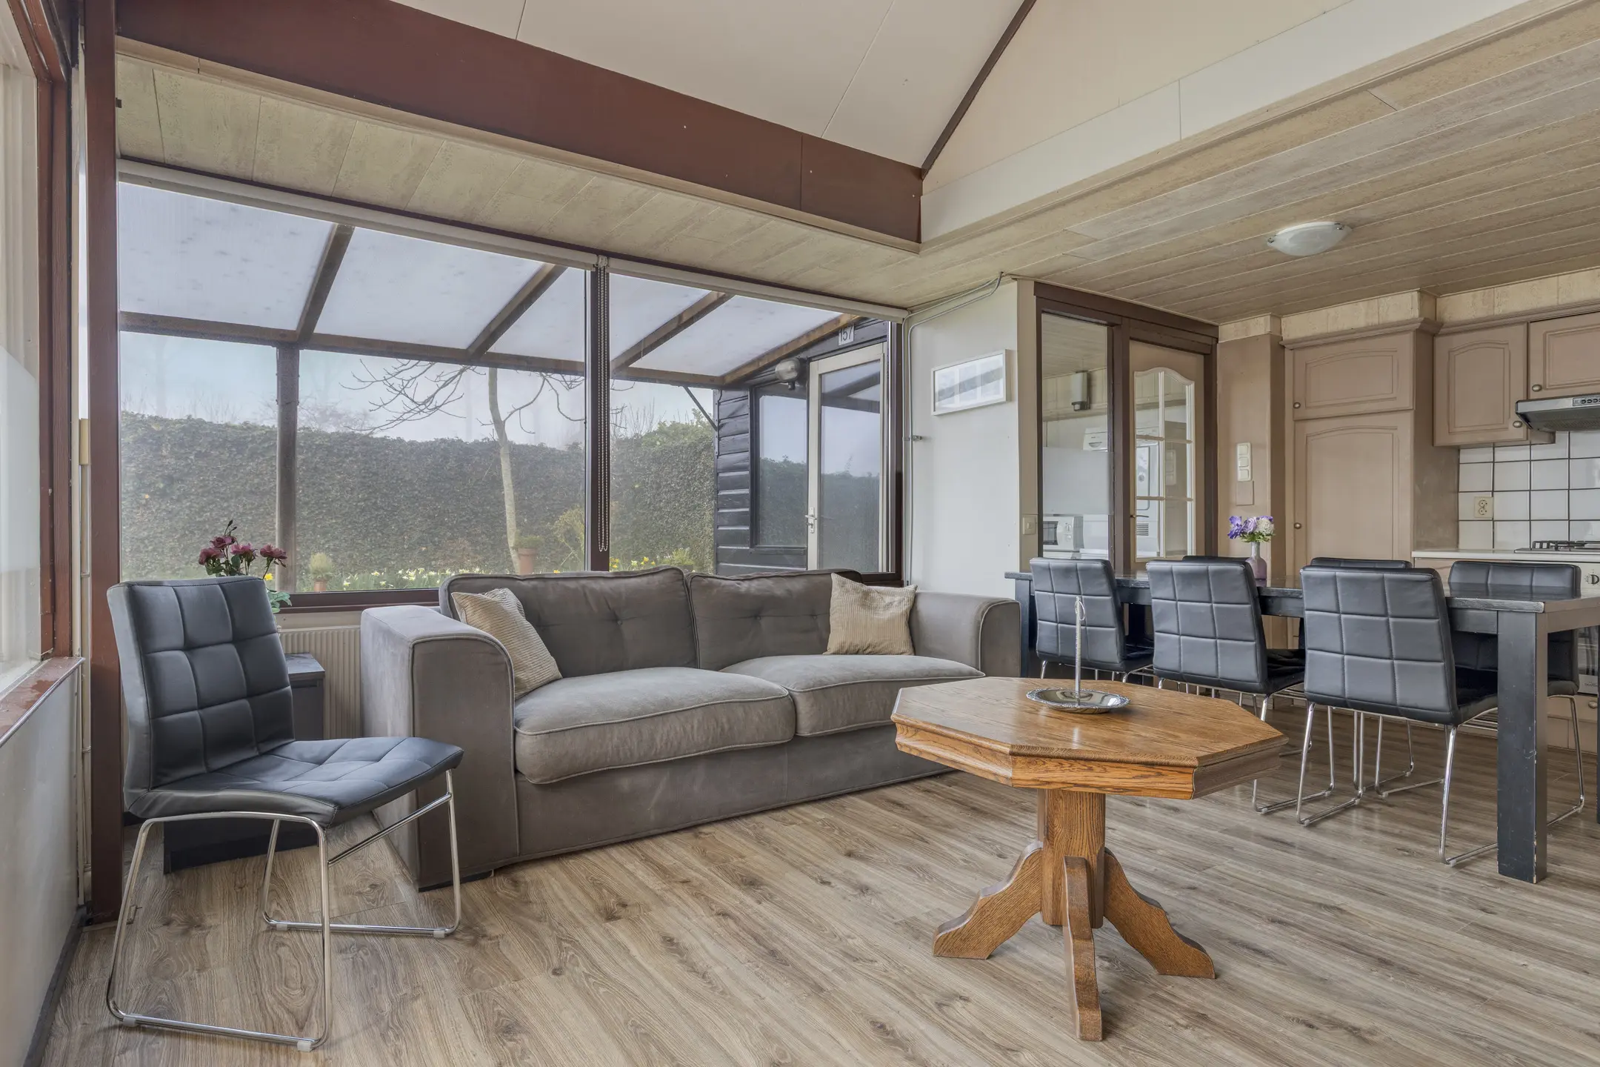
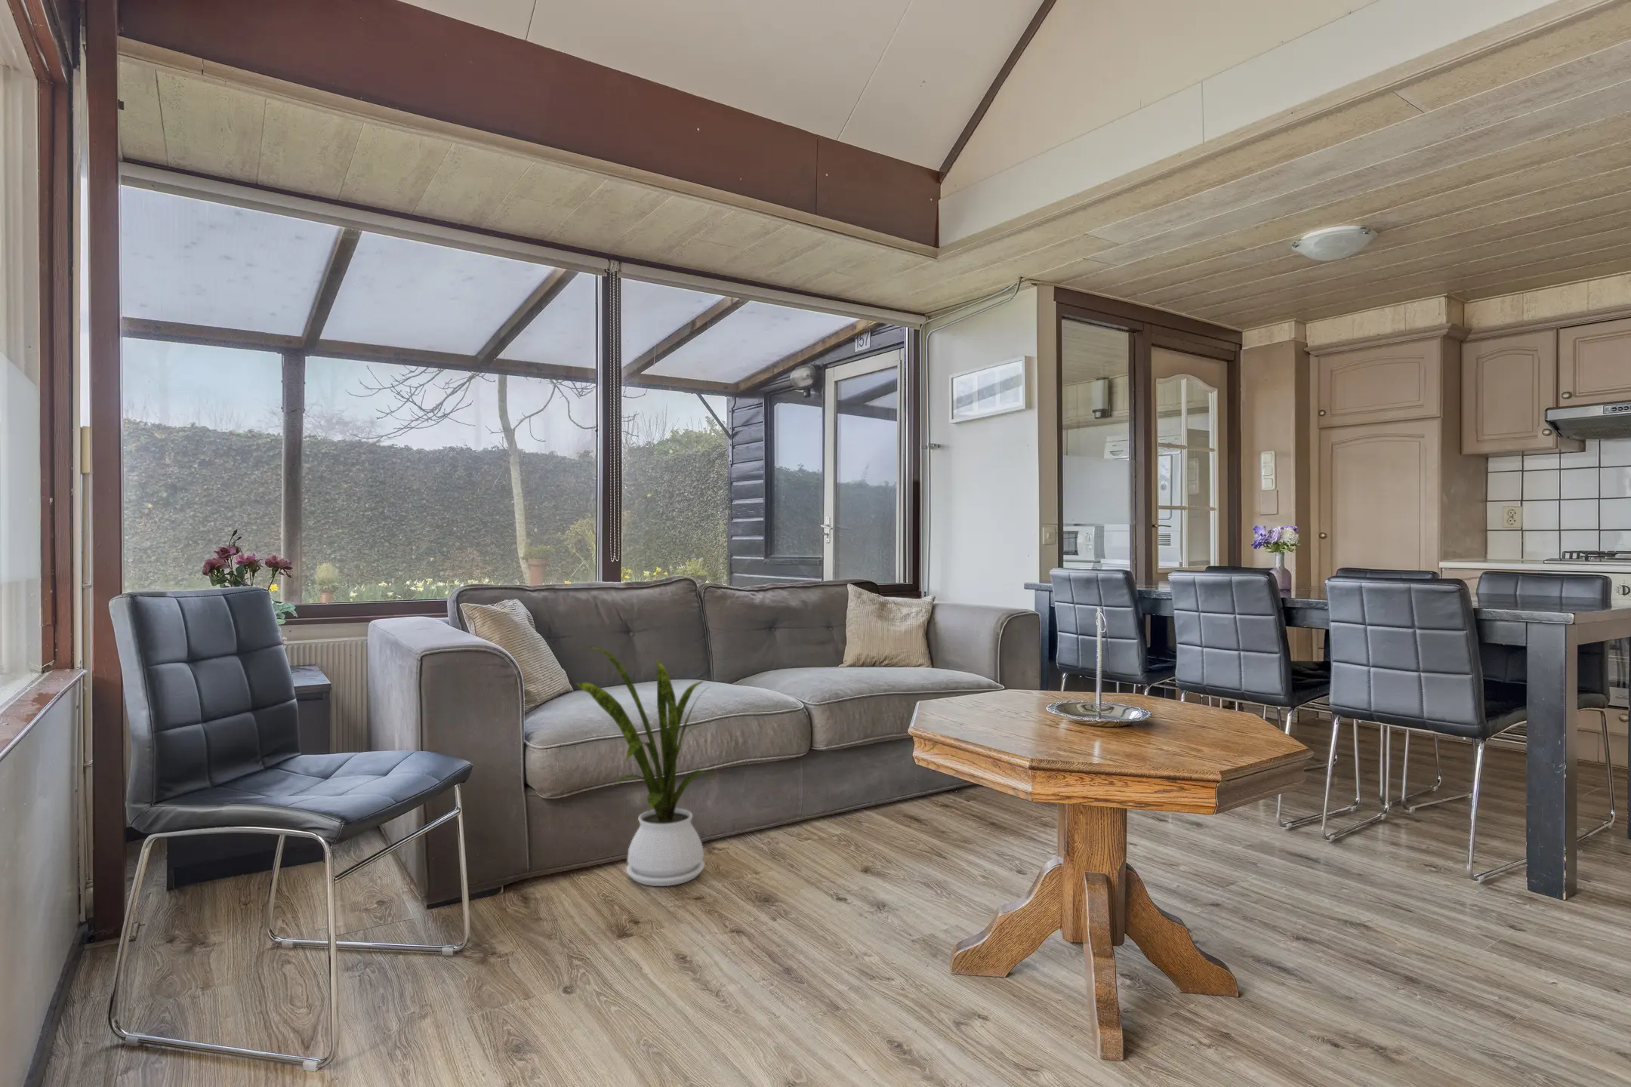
+ house plant [575,645,716,887]
